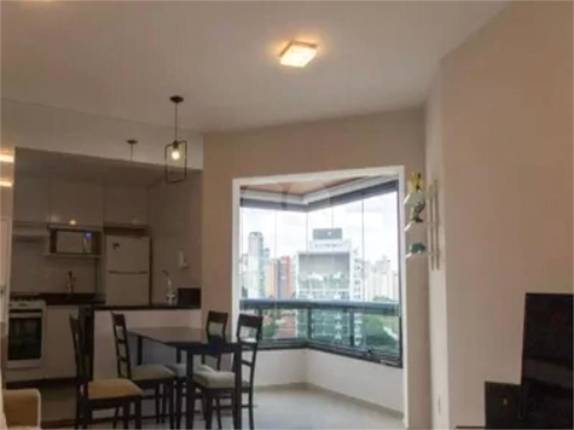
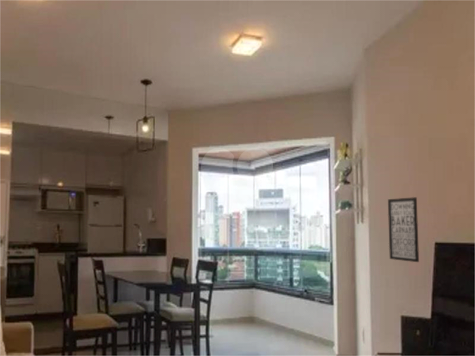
+ wall art [387,196,420,263]
